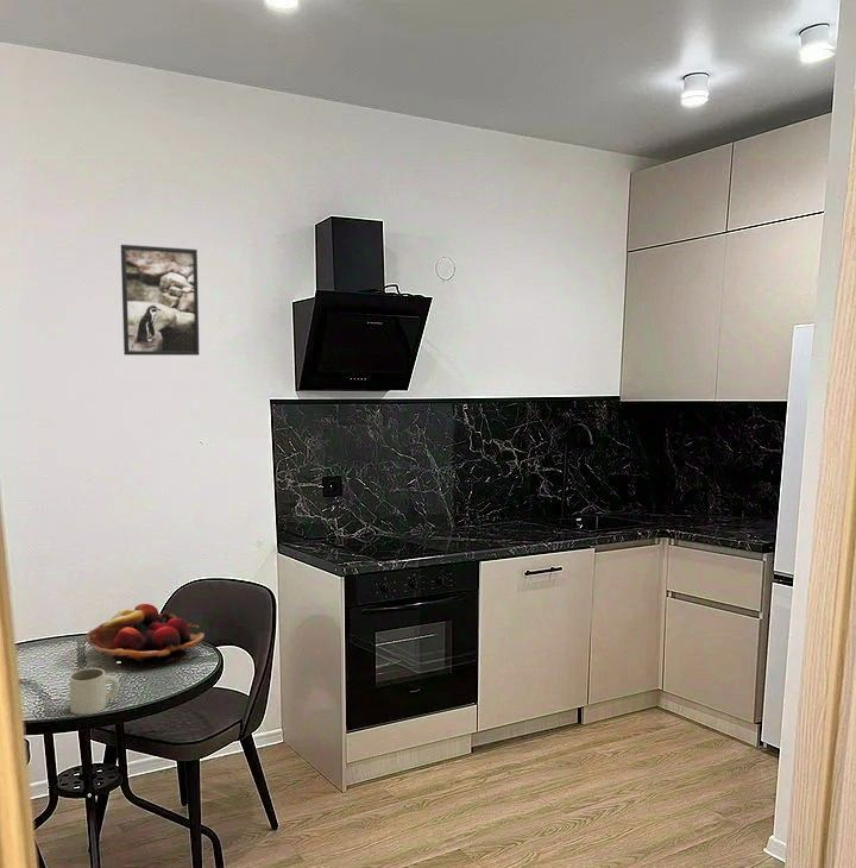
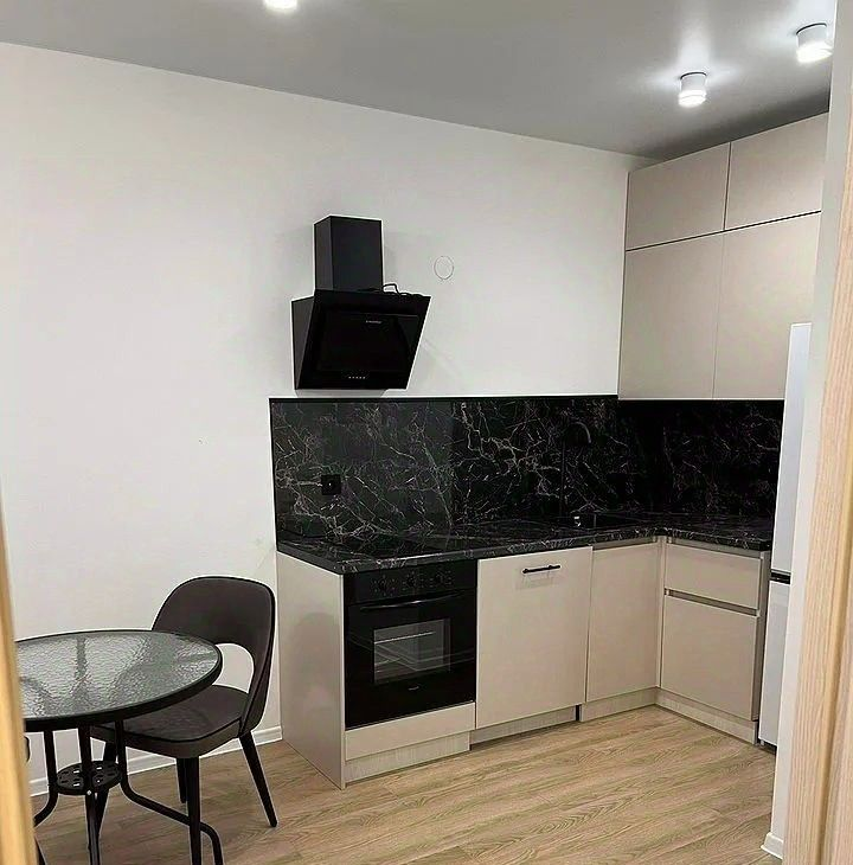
- mug [68,667,121,716]
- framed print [120,244,201,357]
- fruit basket [84,603,206,666]
